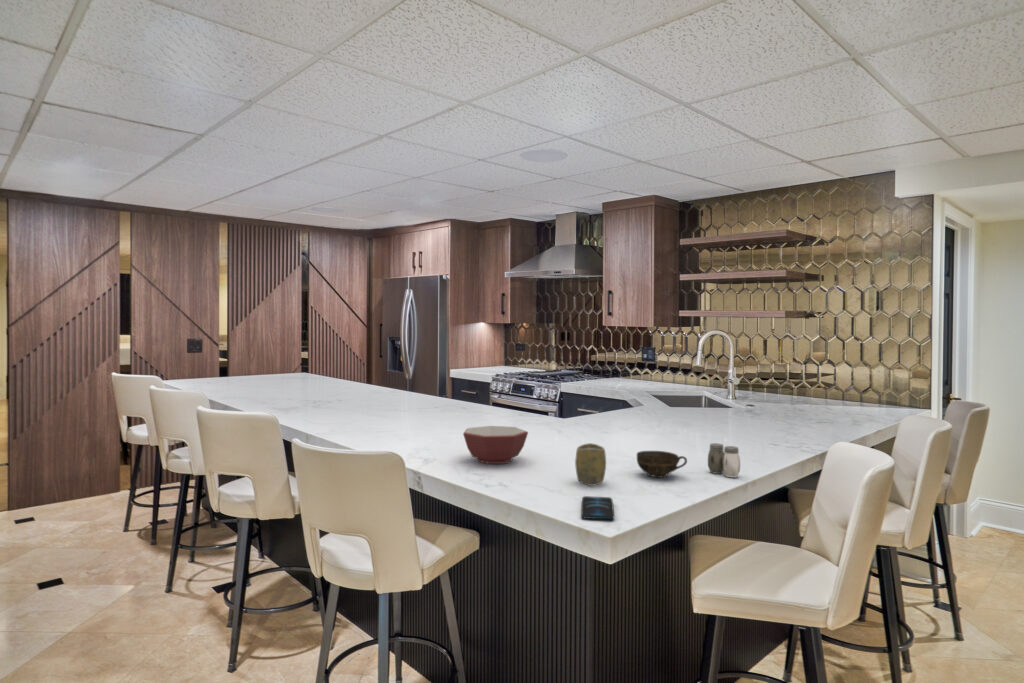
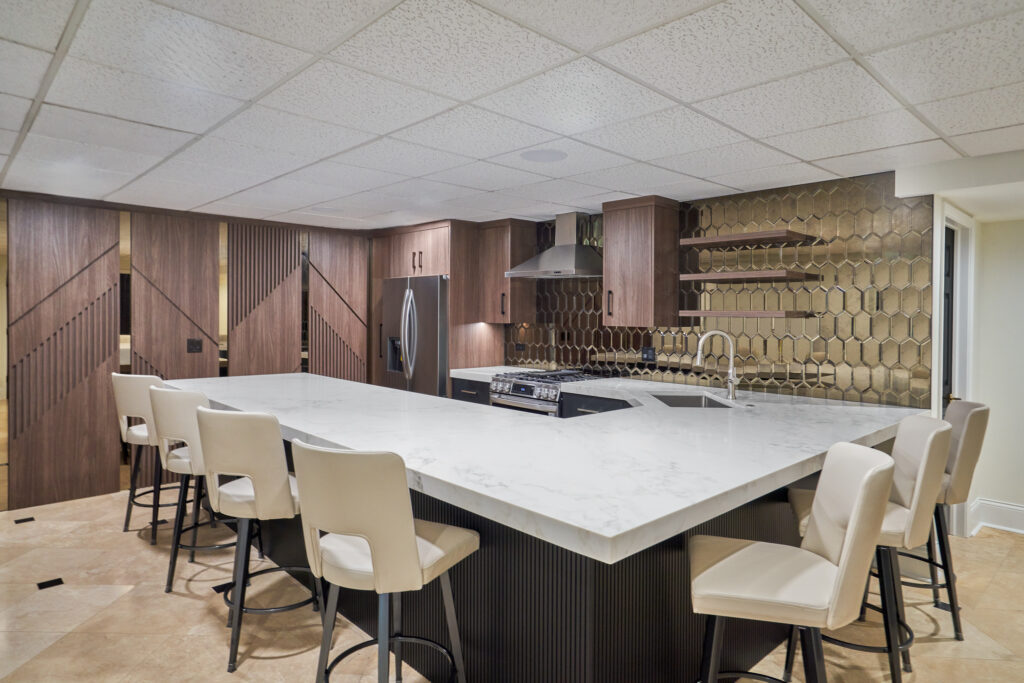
- salt and pepper shaker [707,442,741,478]
- smartphone [580,495,615,520]
- bowl [462,425,529,465]
- cup [636,450,688,479]
- cup [574,442,607,487]
